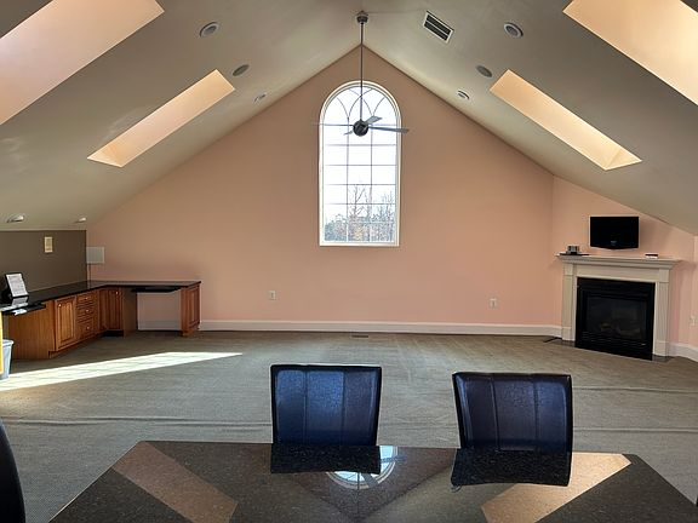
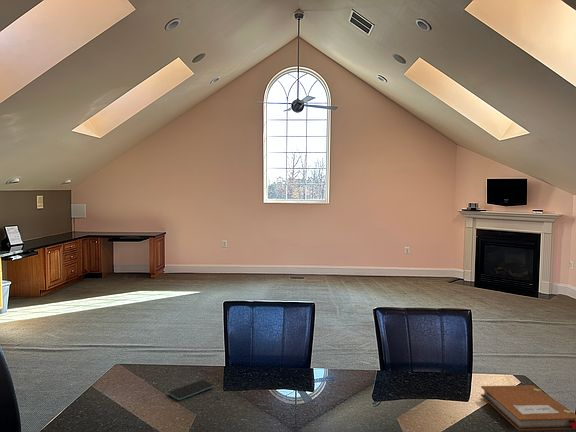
+ smartphone [168,379,215,401]
+ notebook [480,384,576,432]
